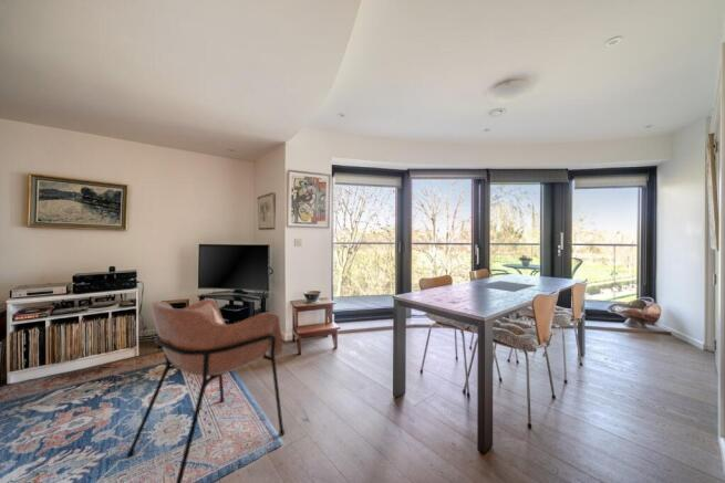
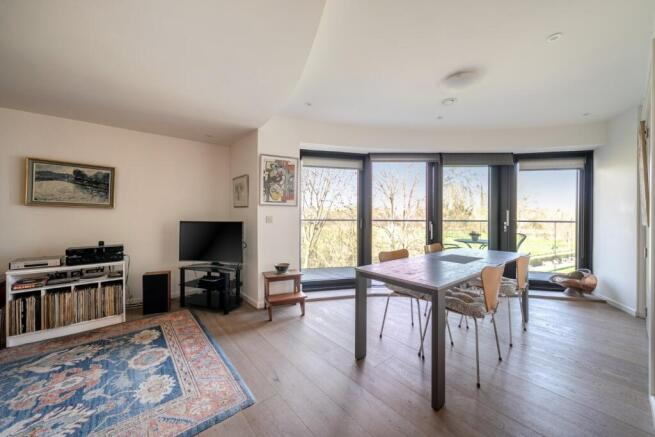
- armchair [125,298,286,483]
